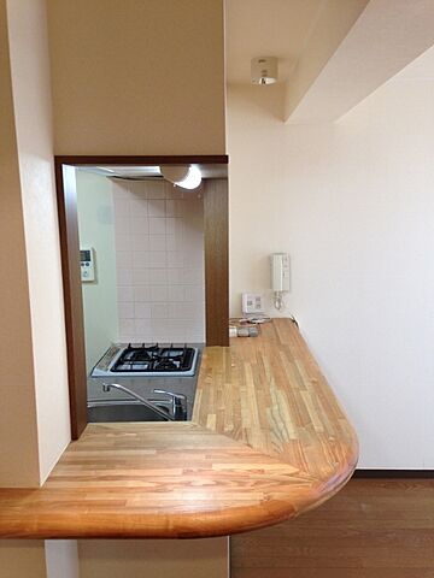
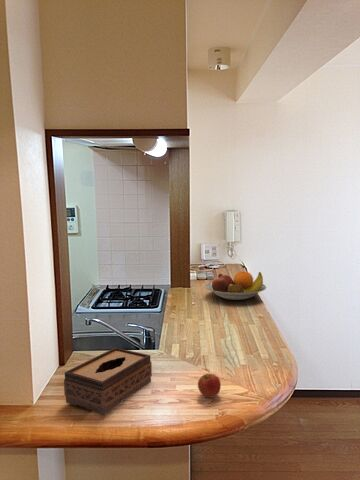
+ fruit bowl [204,270,267,301]
+ apple [197,373,222,399]
+ tissue box [63,347,153,416]
